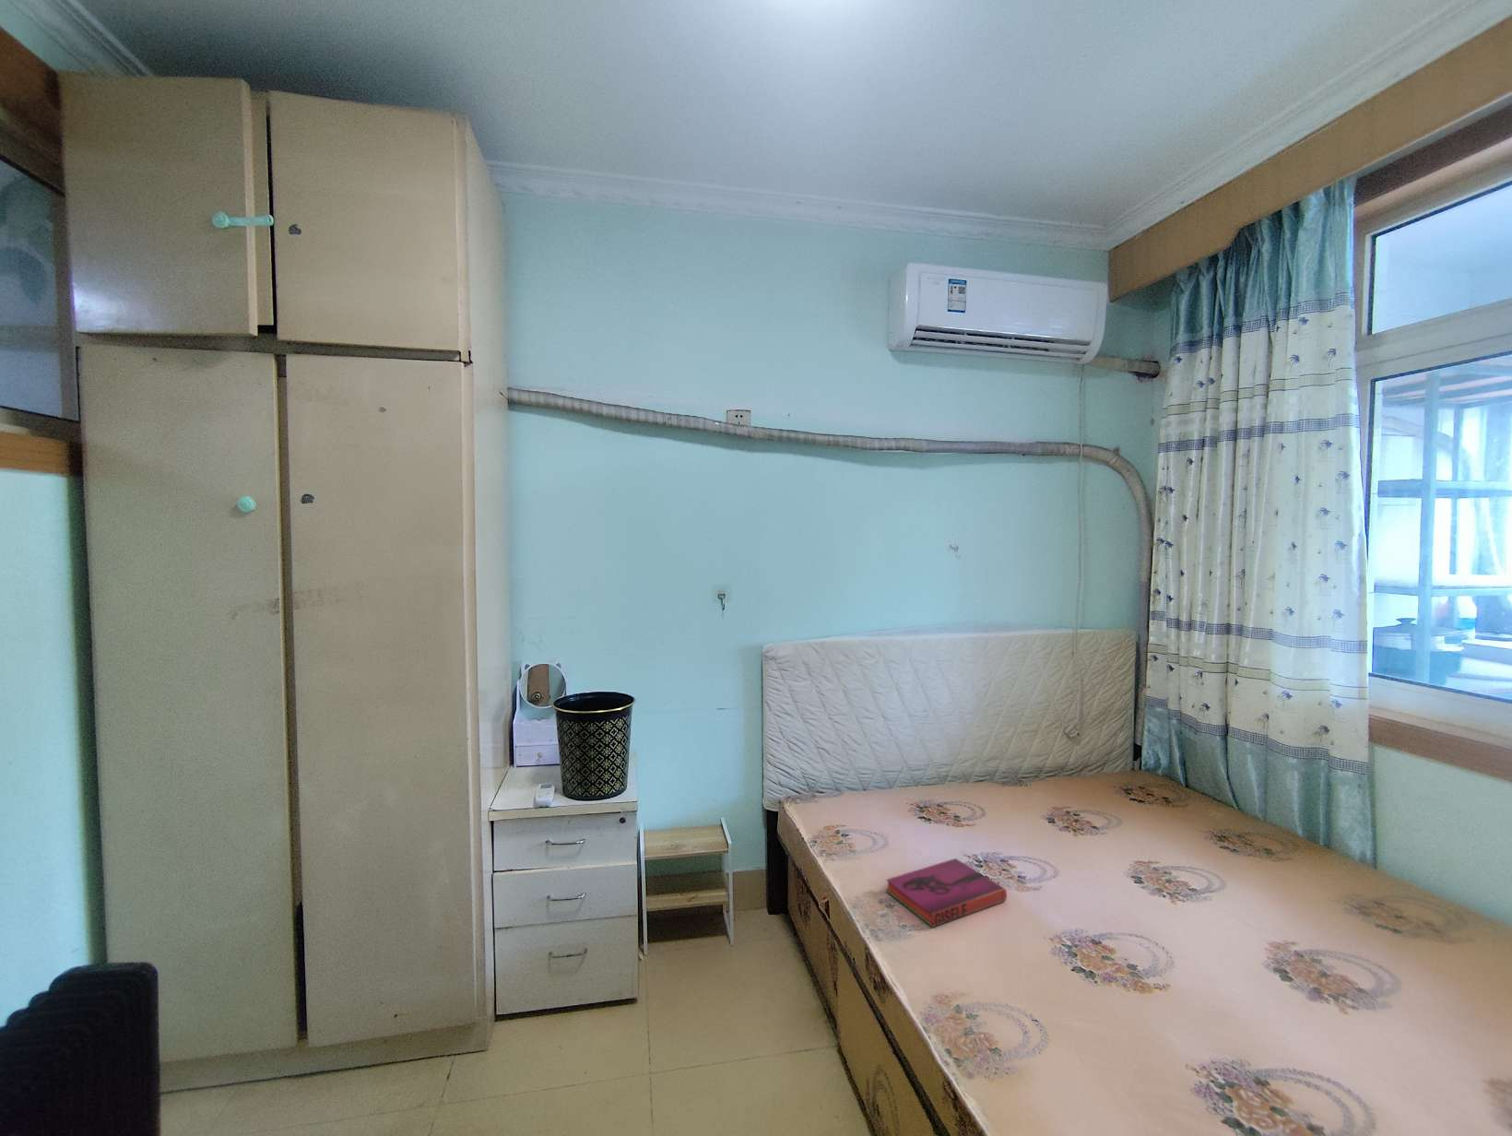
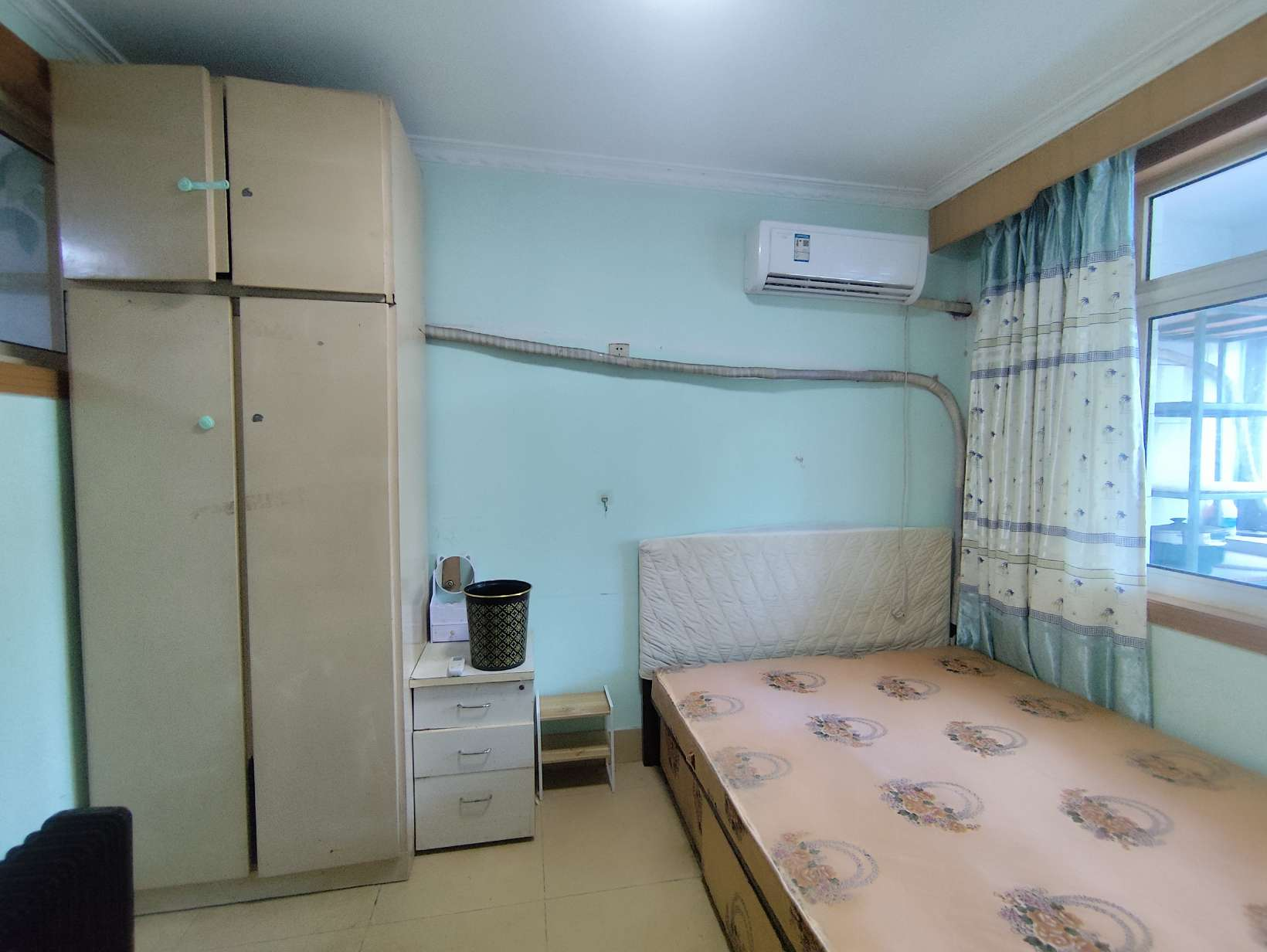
- hardback book [885,858,1007,928]
